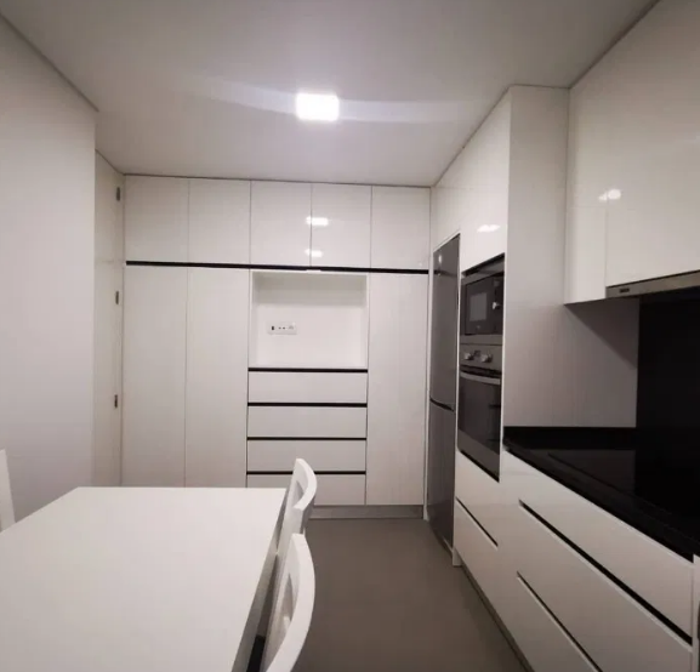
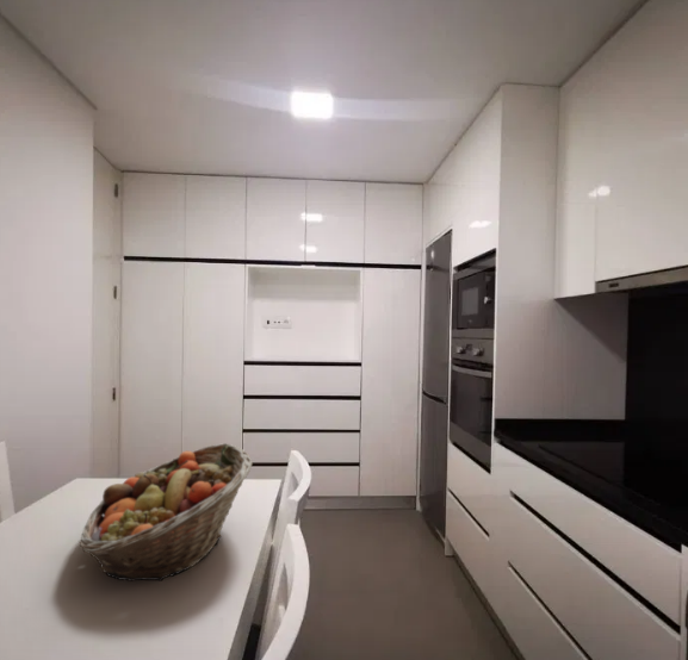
+ fruit basket [78,442,254,583]
